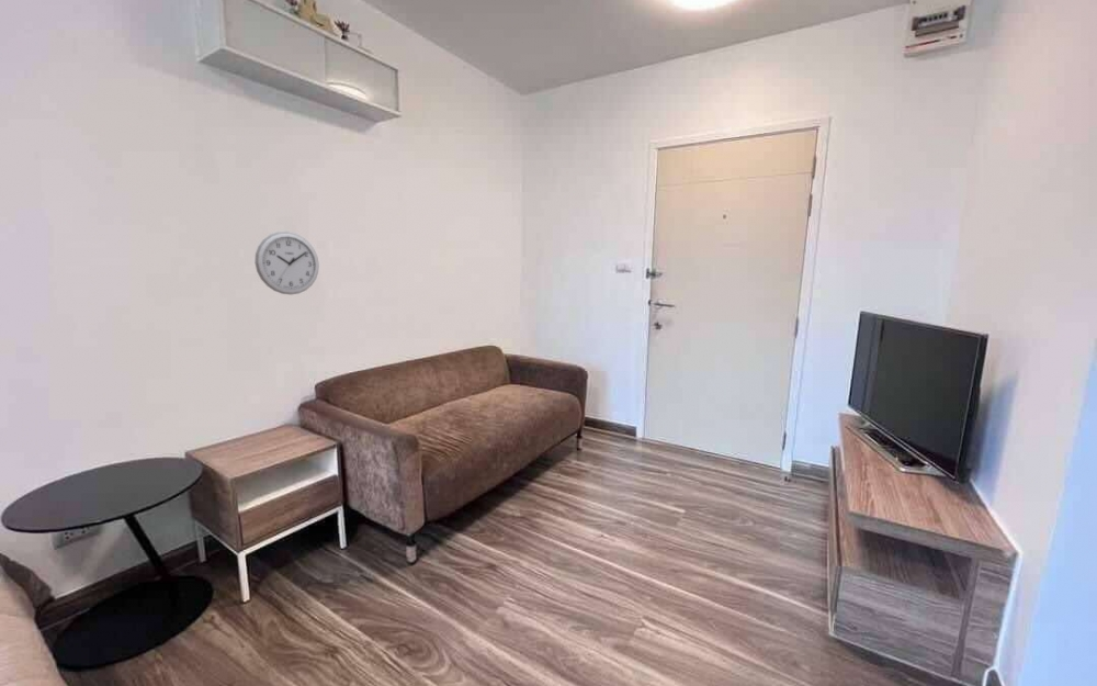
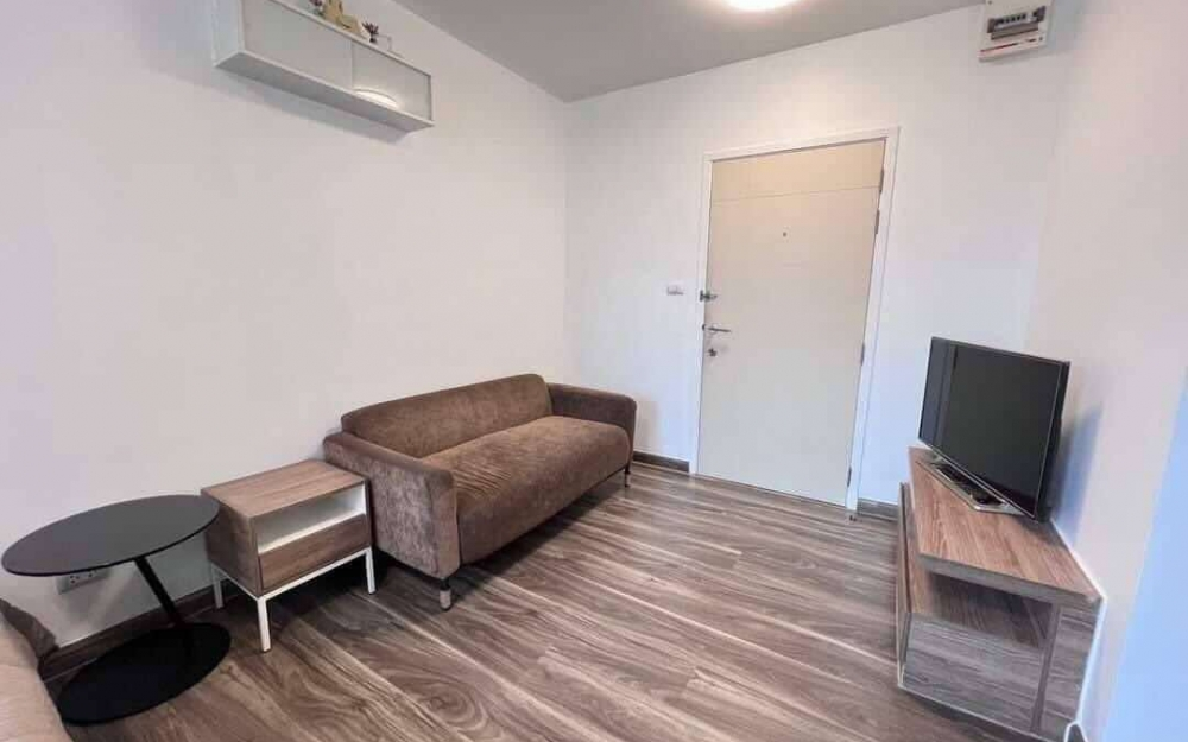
- wall clock [253,230,320,295]
